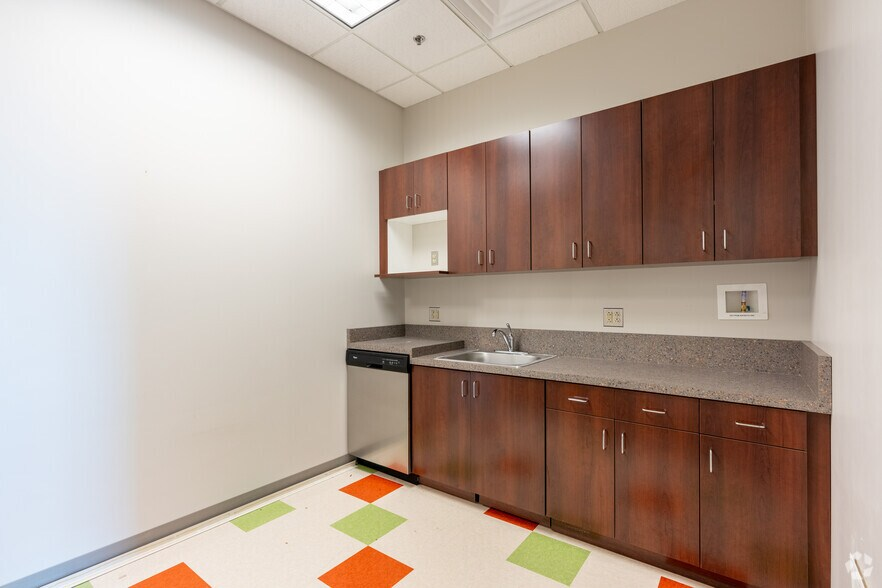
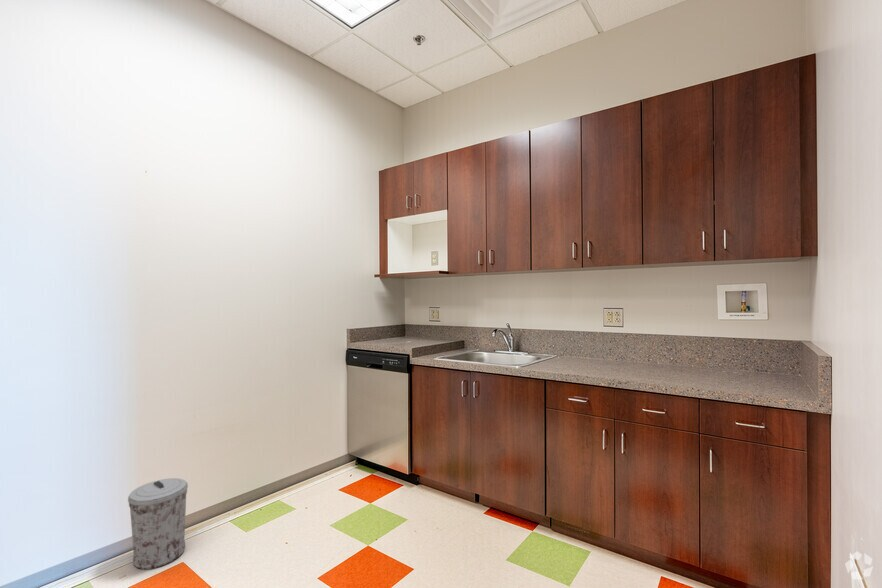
+ trash can [127,477,189,570]
